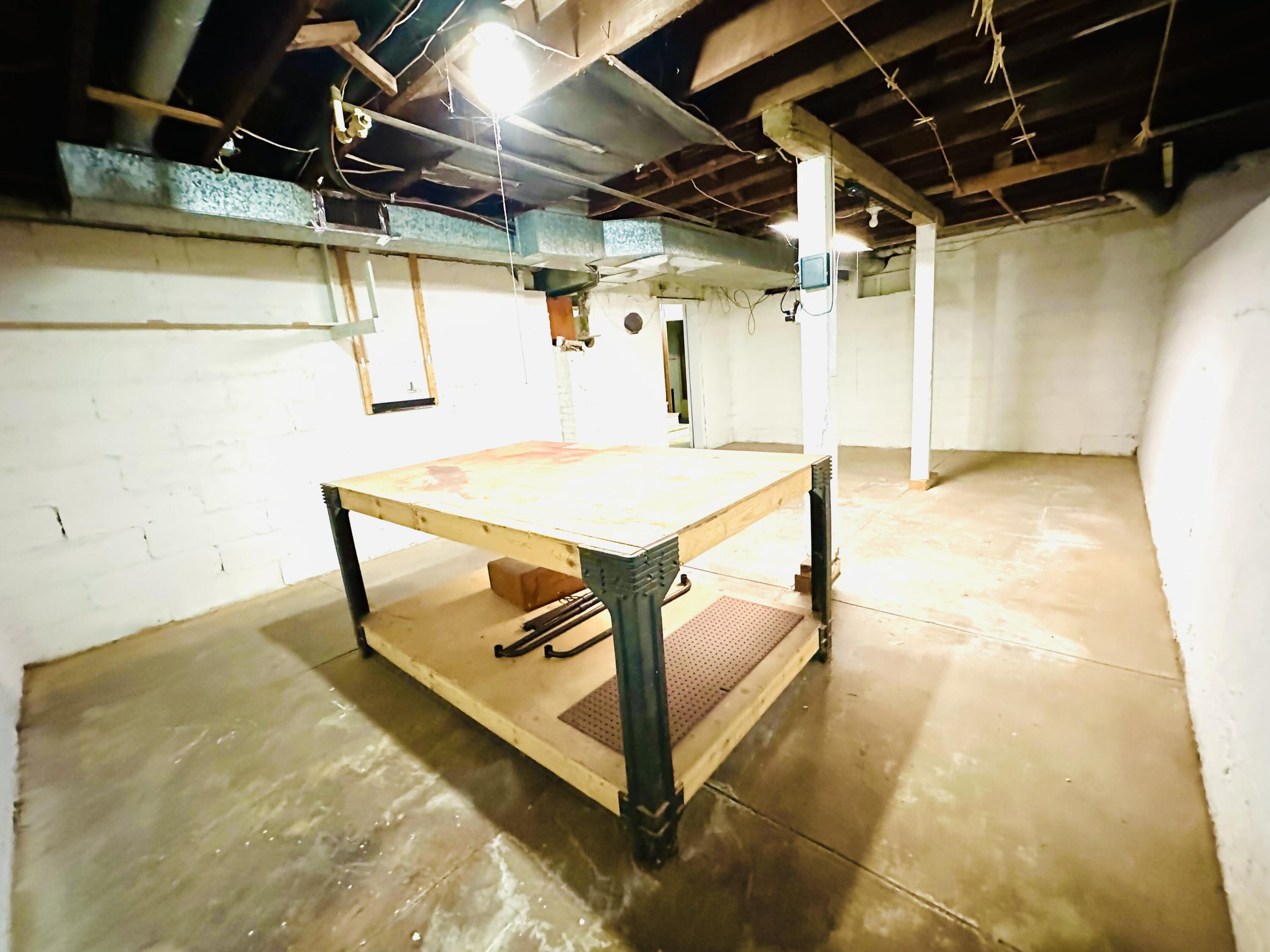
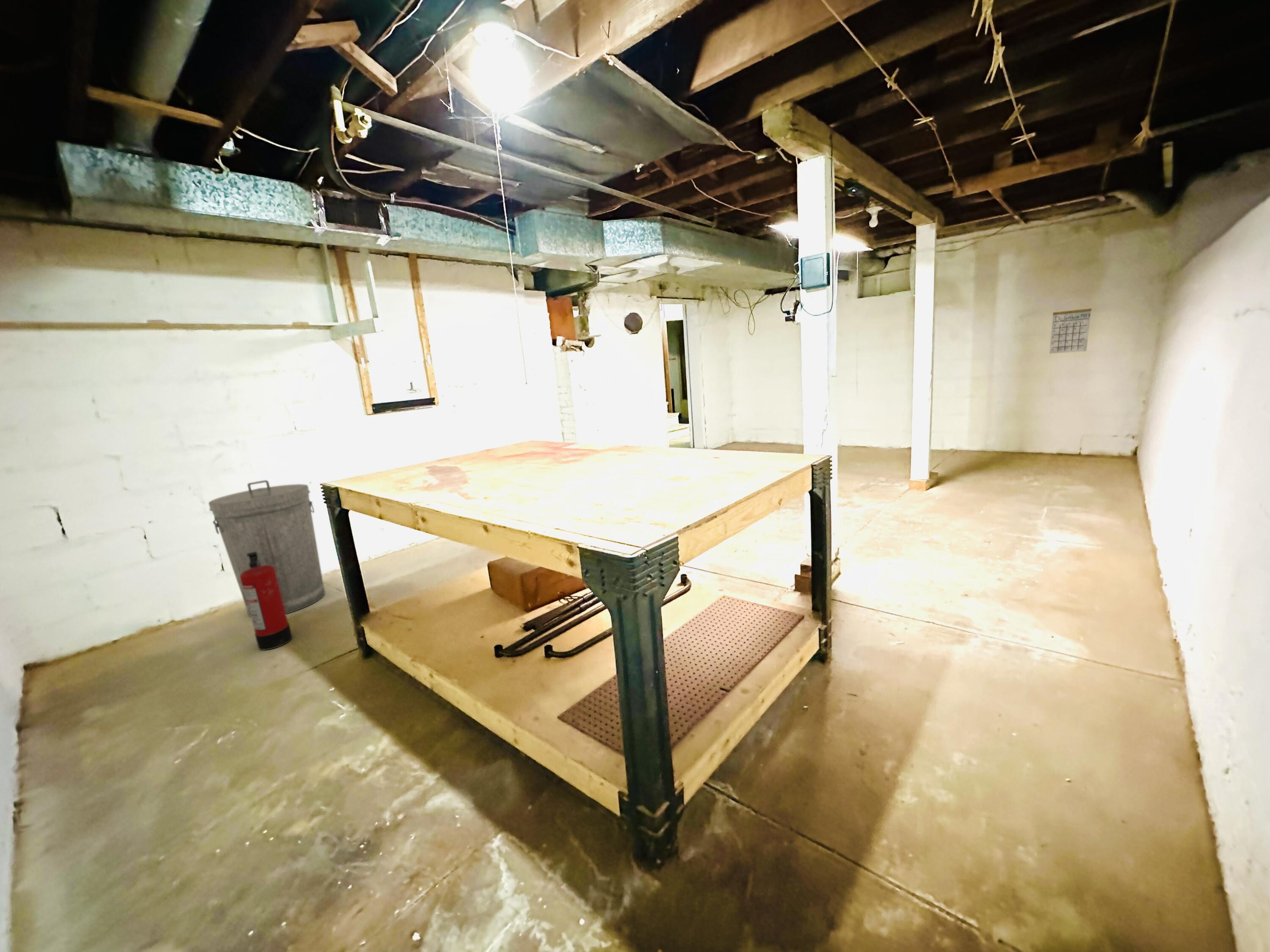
+ fire extinguisher [240,552,293,651]
+ calendar [1049,300,1092,354]
+ trash can [208,480,326,617]
